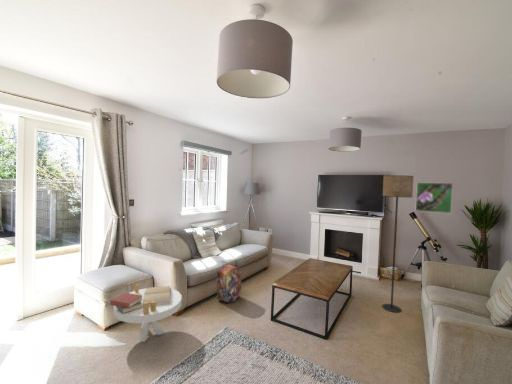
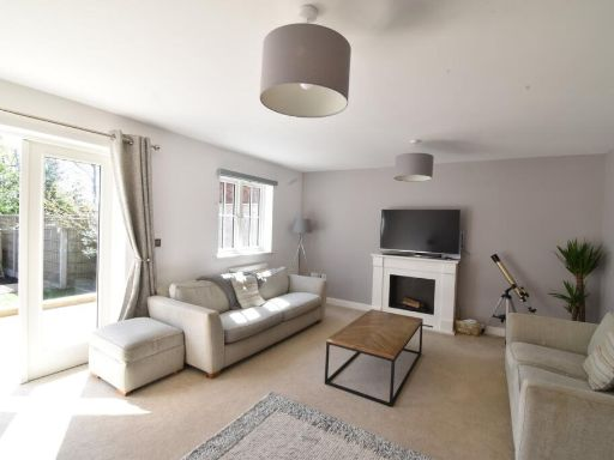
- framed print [415,181,454,214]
- floor lamp [381,174,415,314]
- backpack [216,260,243,304]
- side table [109,283,183,343]
